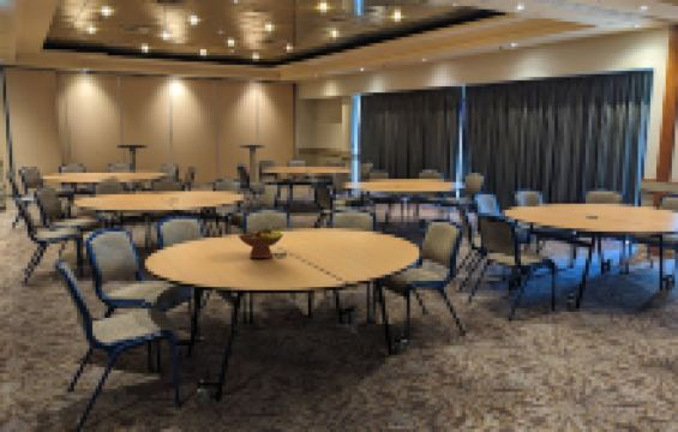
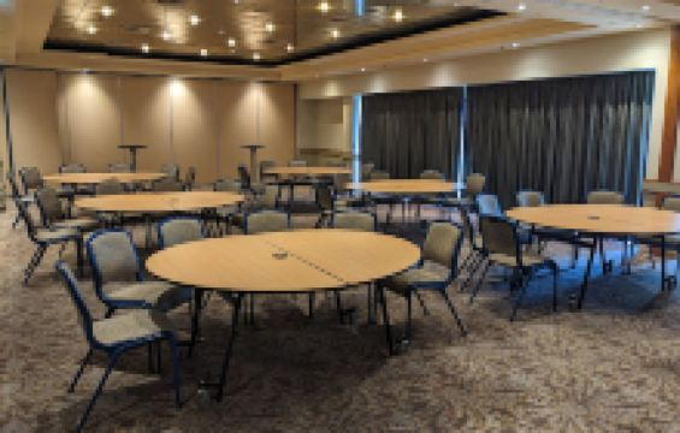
- fruit bowl [236,224,284,259]
